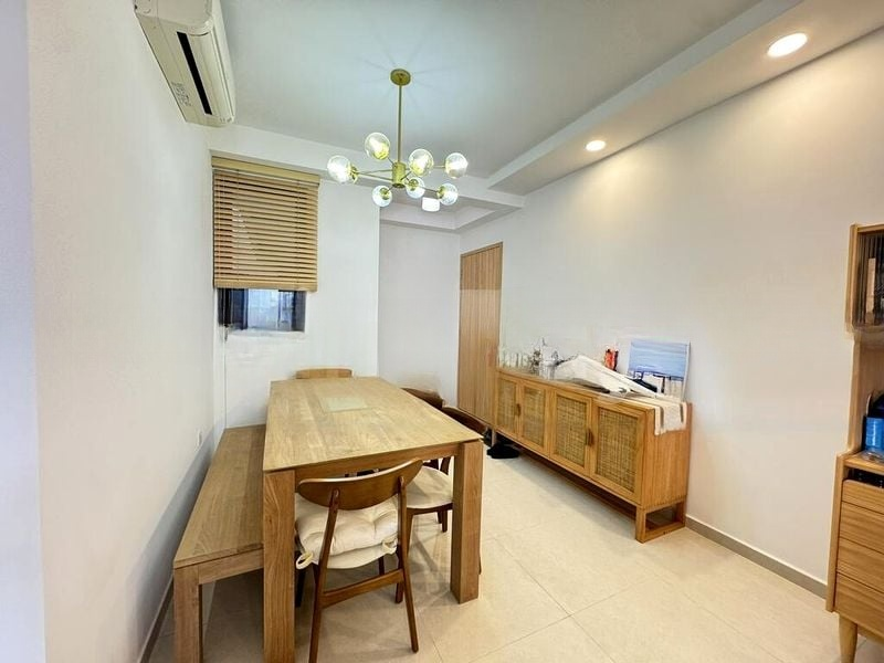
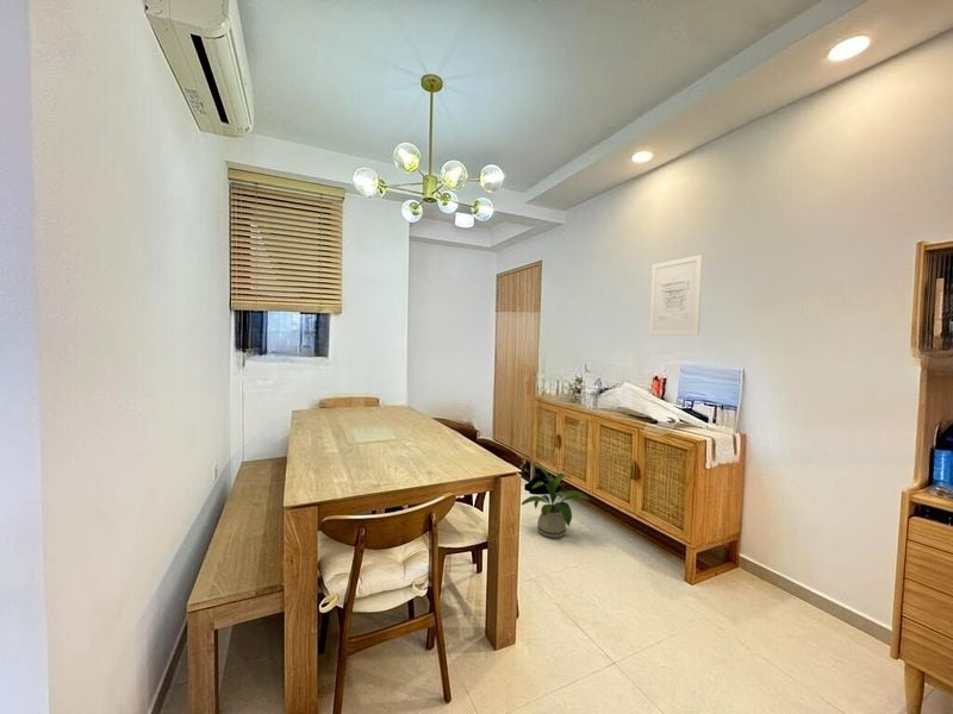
+ house plant [521,463,591,539]
+ wall art [649,253,704,337]
